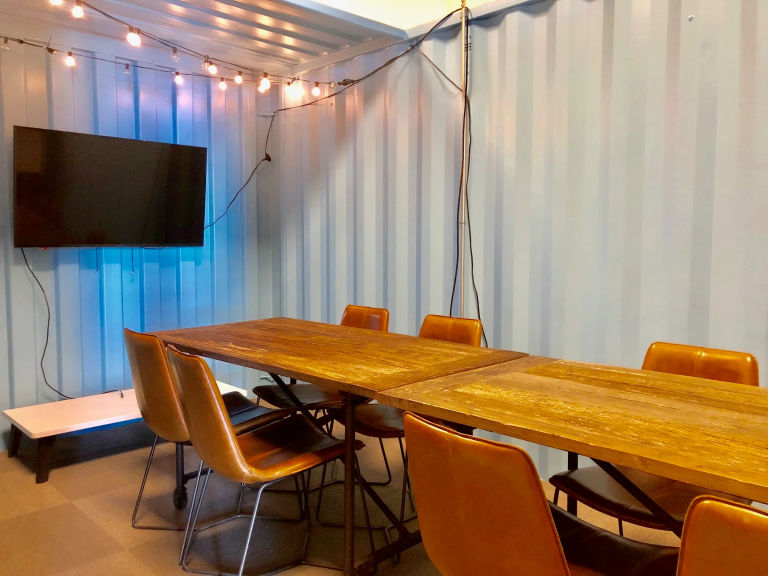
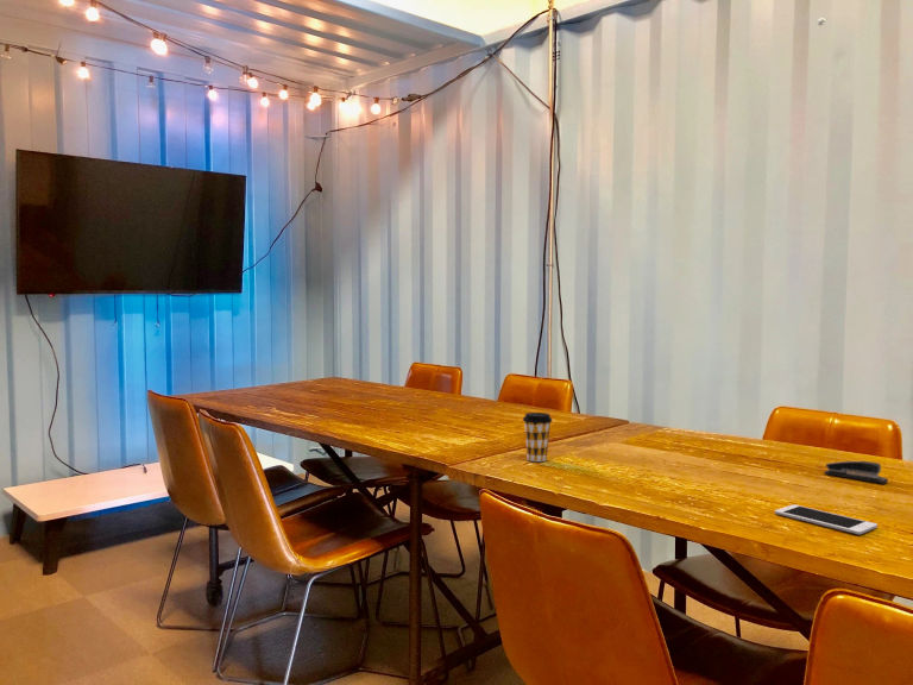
+ coffee cup [522,411,553,463]
+ cell phone [774,503,879,535]
+ stapler [823,460,889,485]
